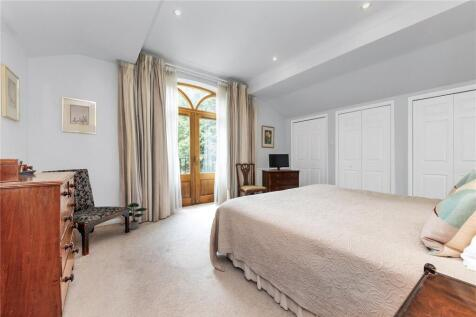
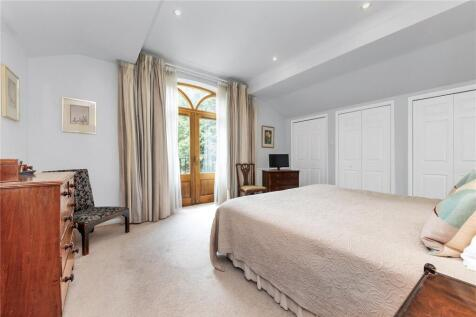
- potted plant [127,202,148,230]
